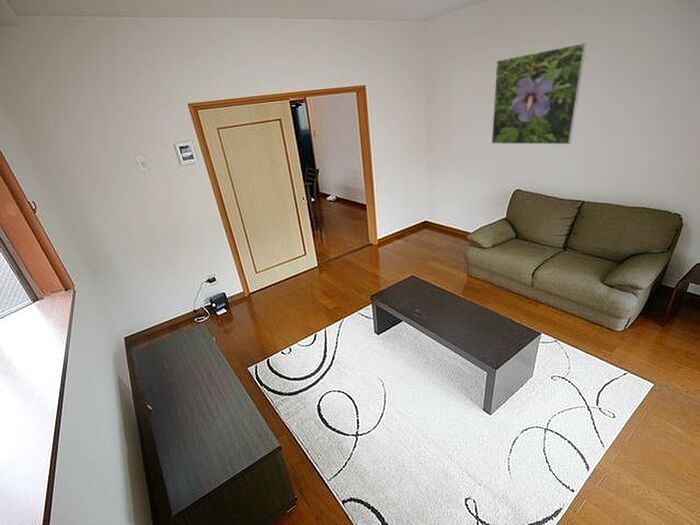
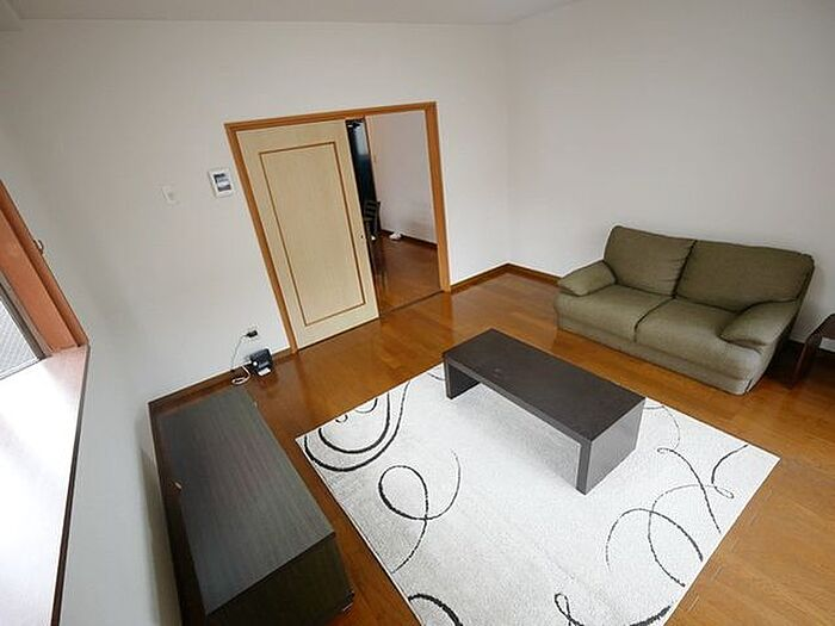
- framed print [491,42,587,145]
